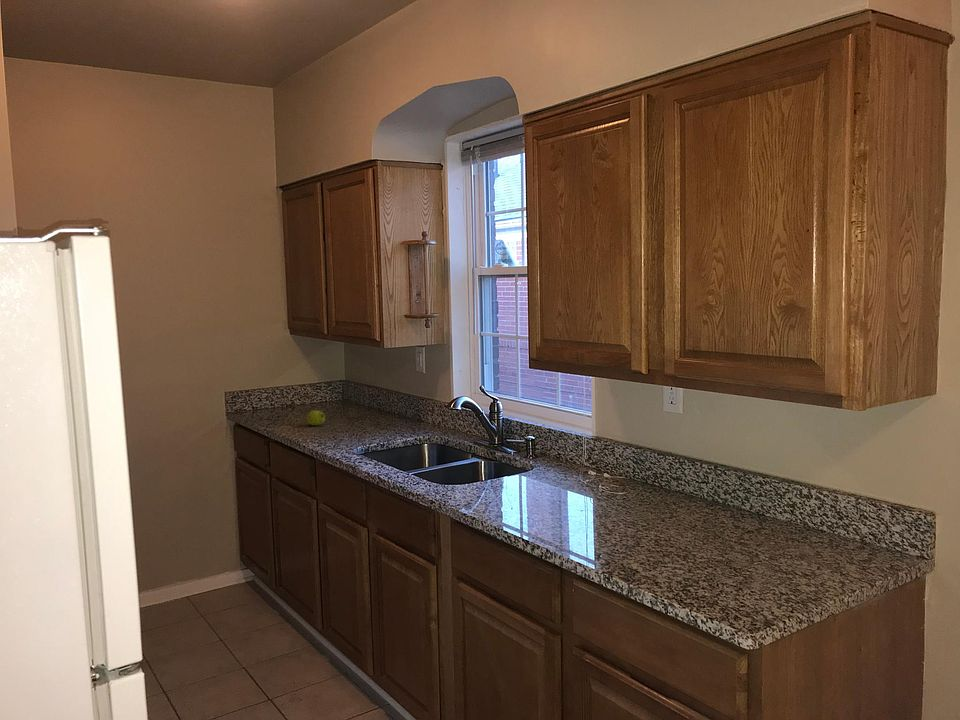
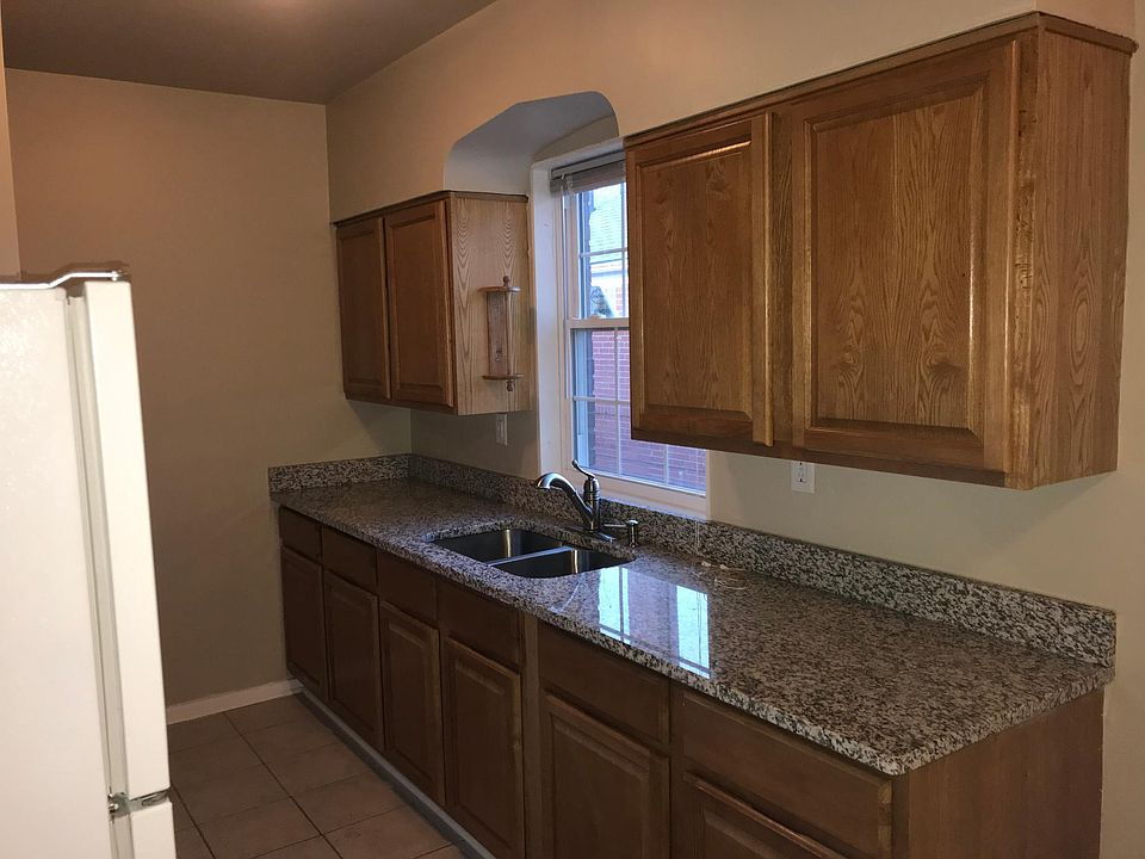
- fruit [306,409,326,427]
